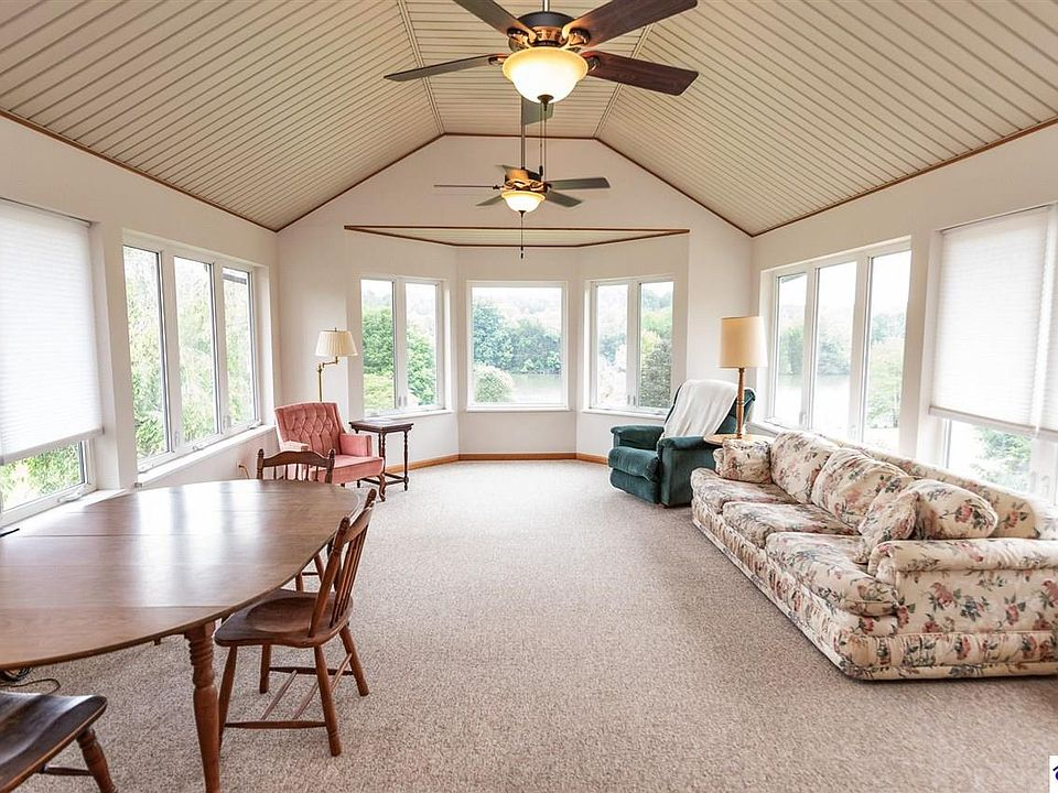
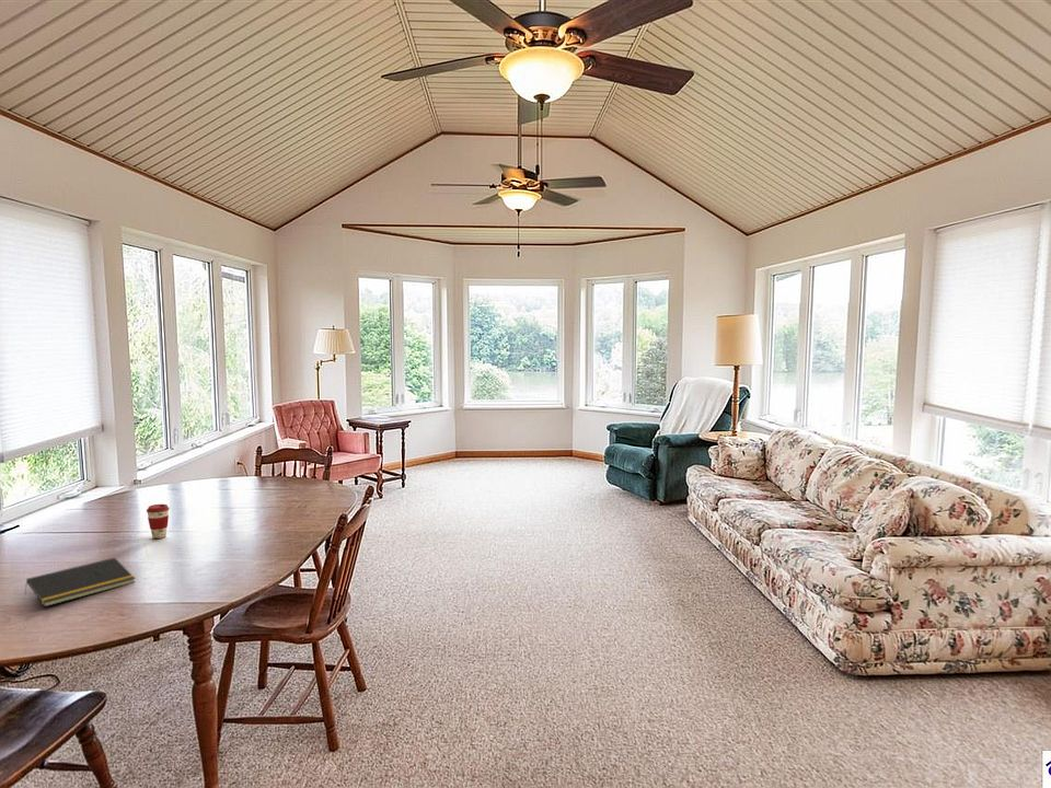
+ coffee cup [146,503,171,540]
+ notepad [24,557,136,607]
